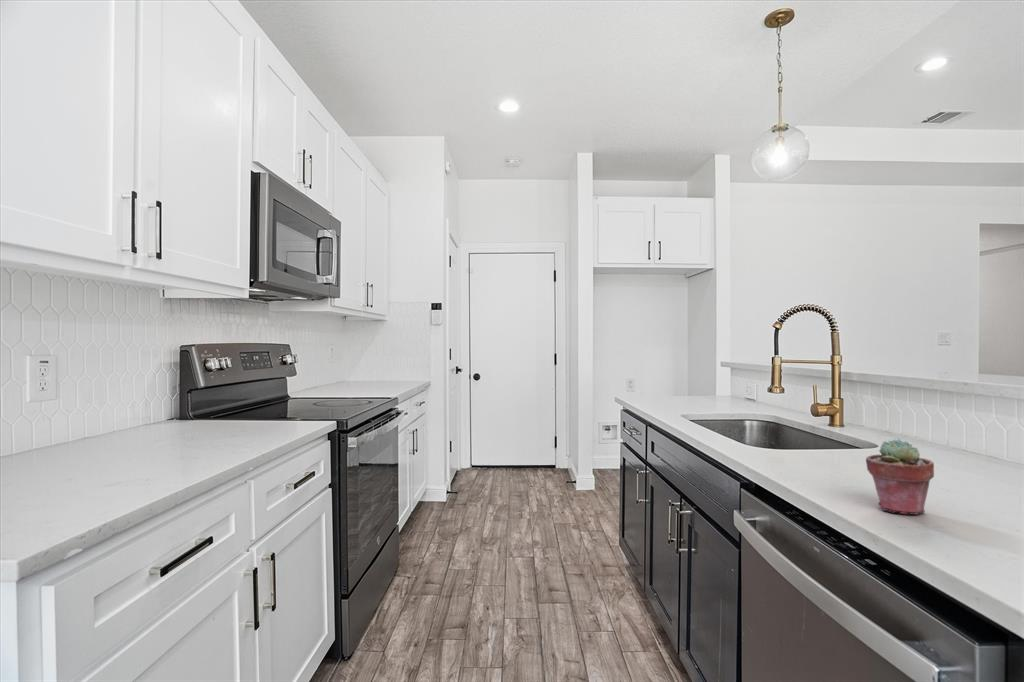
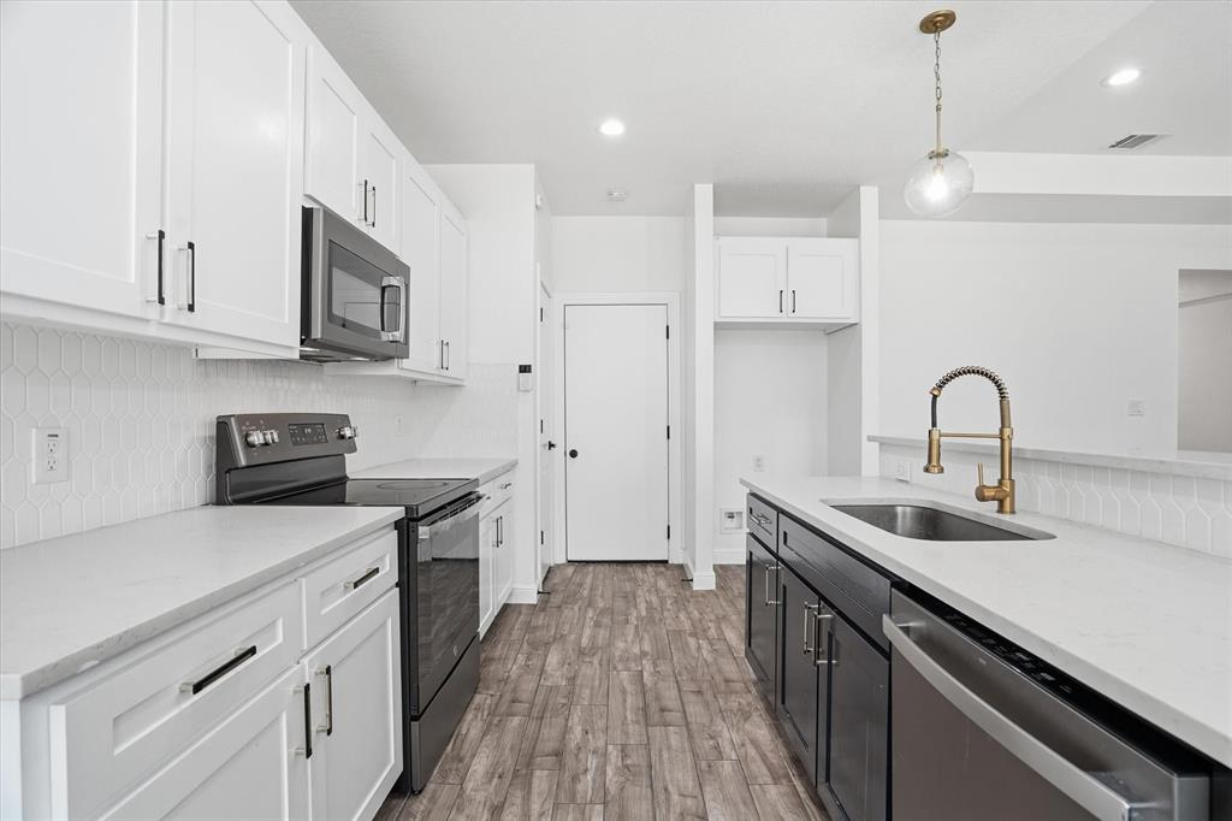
- potted succulent [865,438,935,516]
